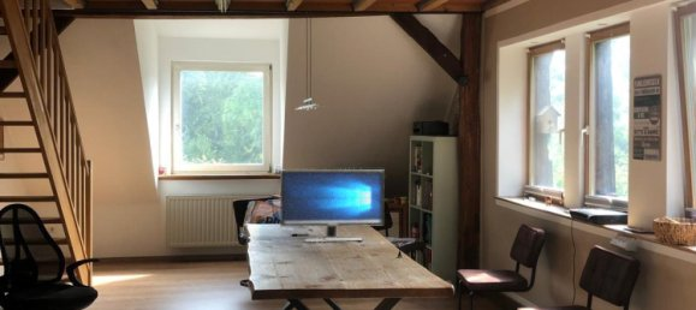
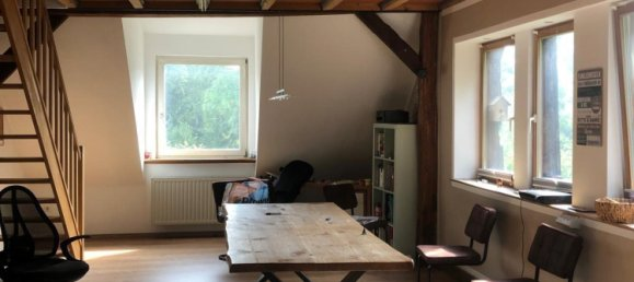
- computer monitor [279,168,386,243]
